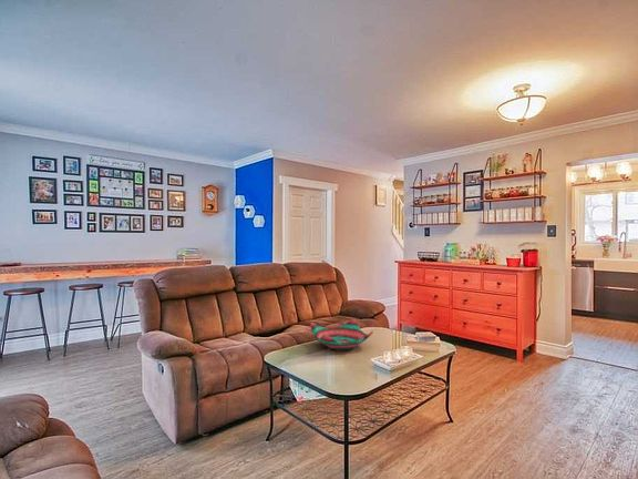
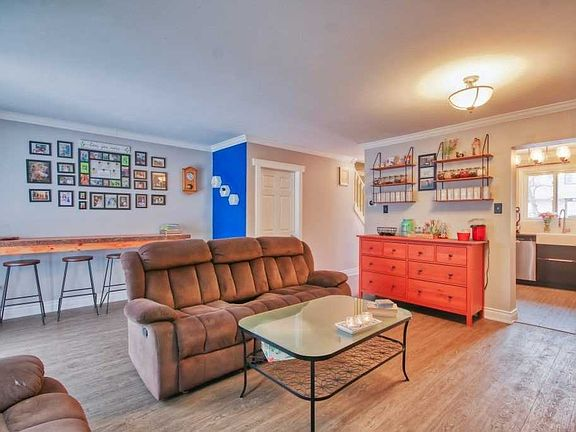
- decorative bowl [310,318,374,351]
